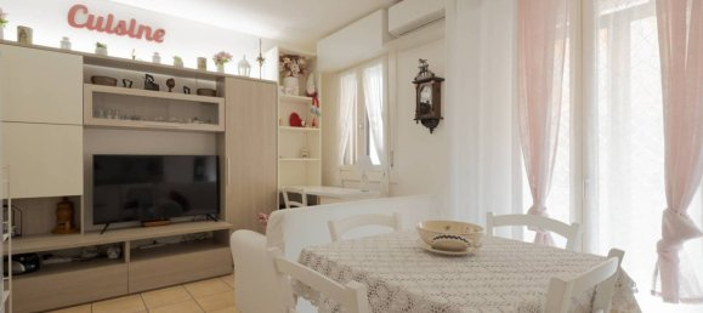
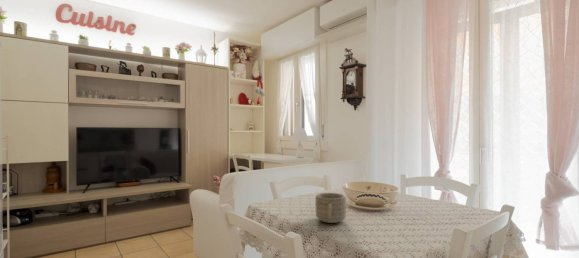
+ mug [314,192,347,224]
